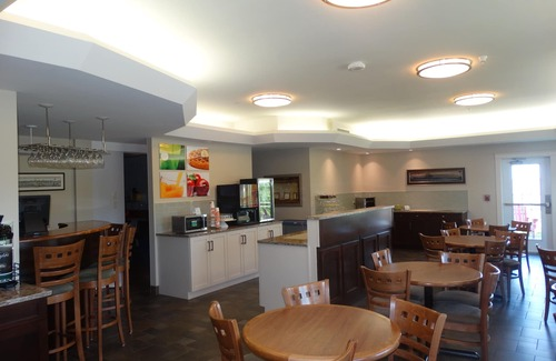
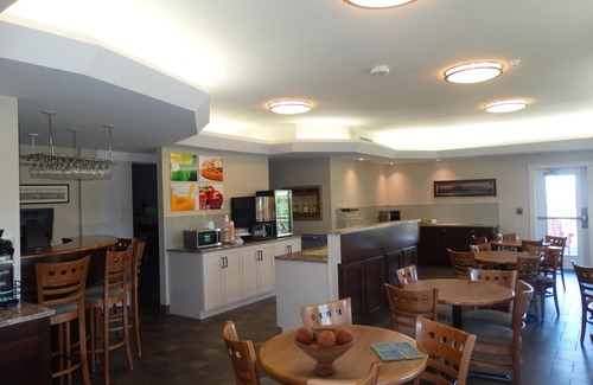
+ drink coaster [370,341,426,362]
+ fruit bowl [292,325,357,377]
